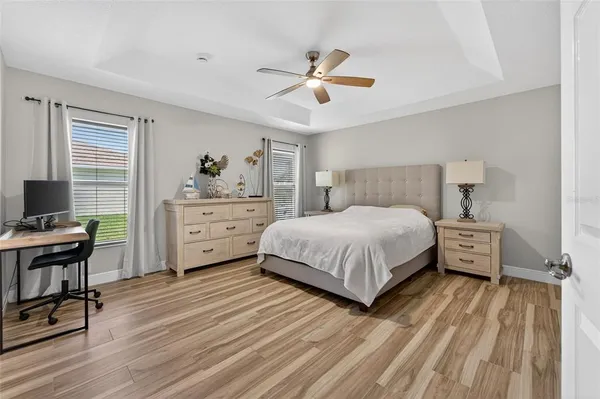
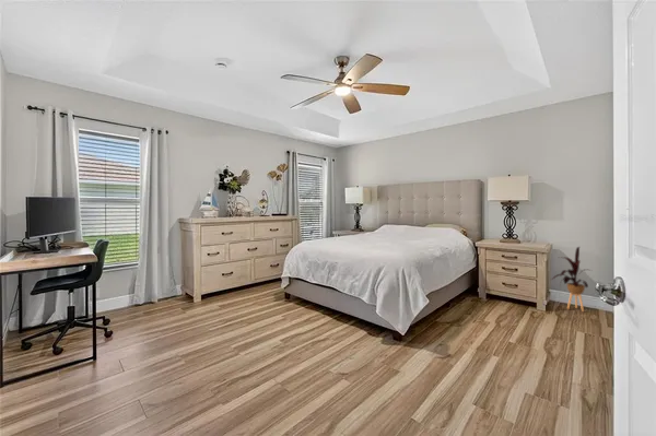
+ house plant [550,246,593,313]
